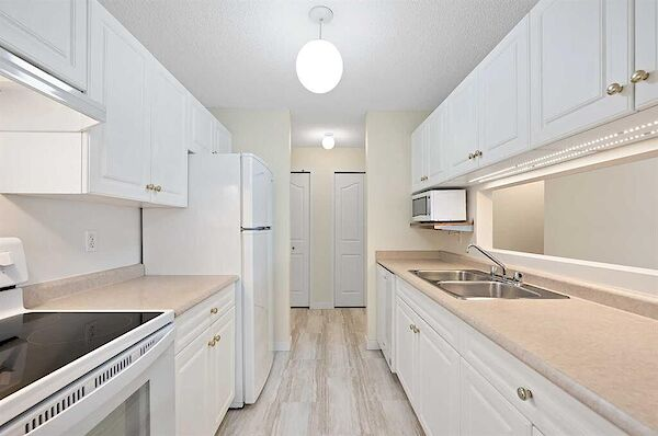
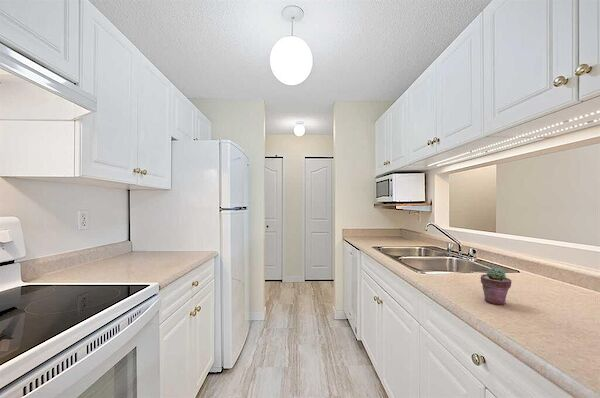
+ potted succulent [480,267,512,305]
